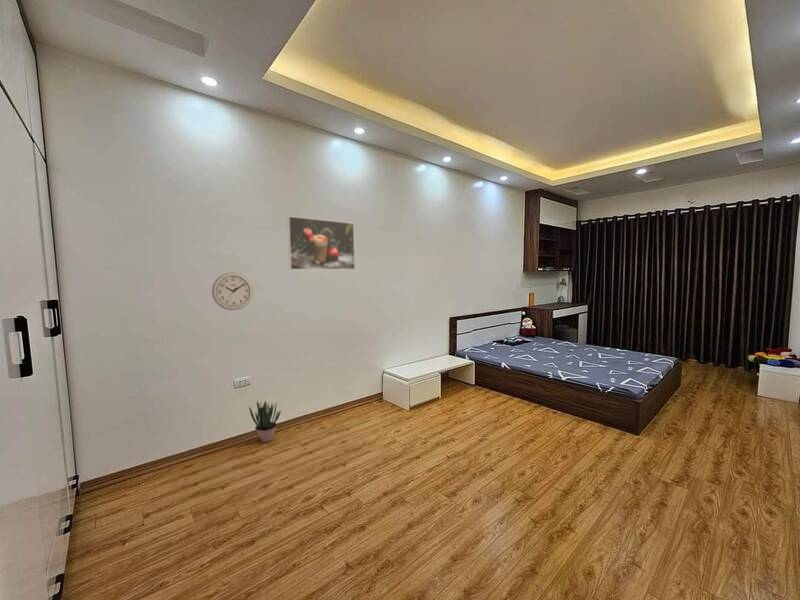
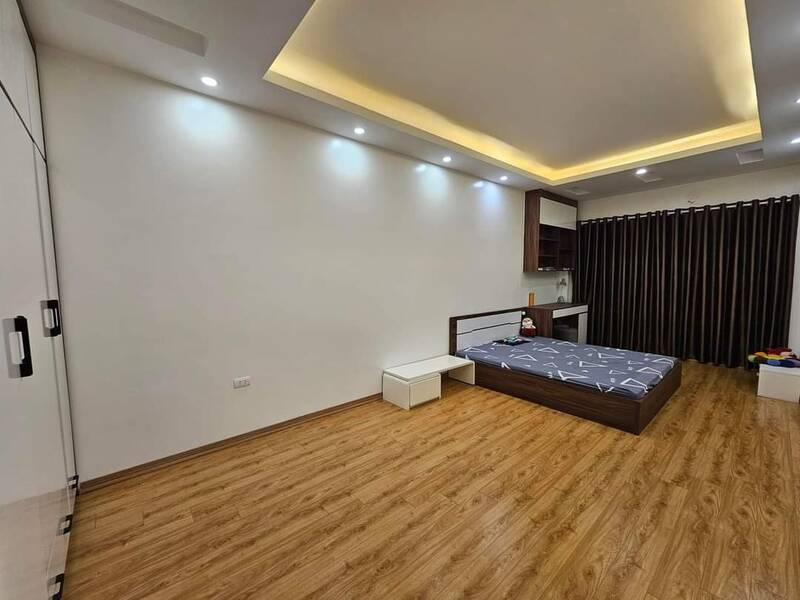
- wall clock [211,271,254,311]
- potted plant [248,400,282,443]
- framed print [286,215,356,271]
